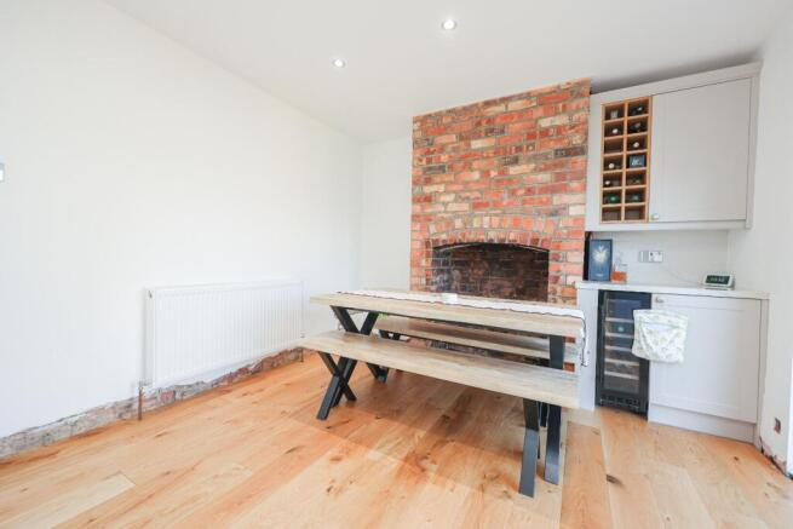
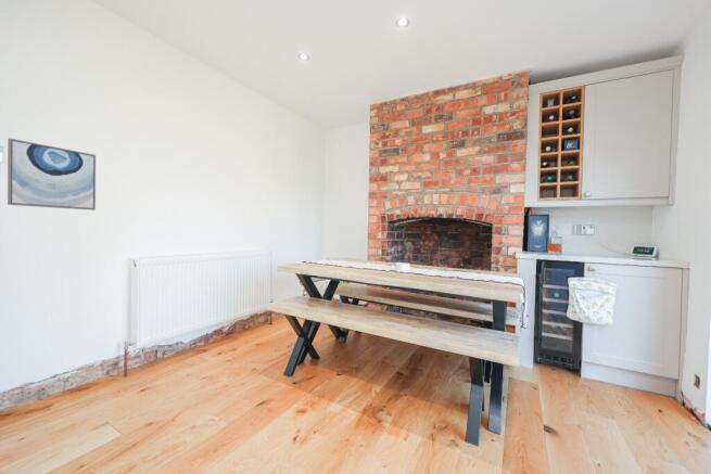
+ wall art [7,138,97,212]
